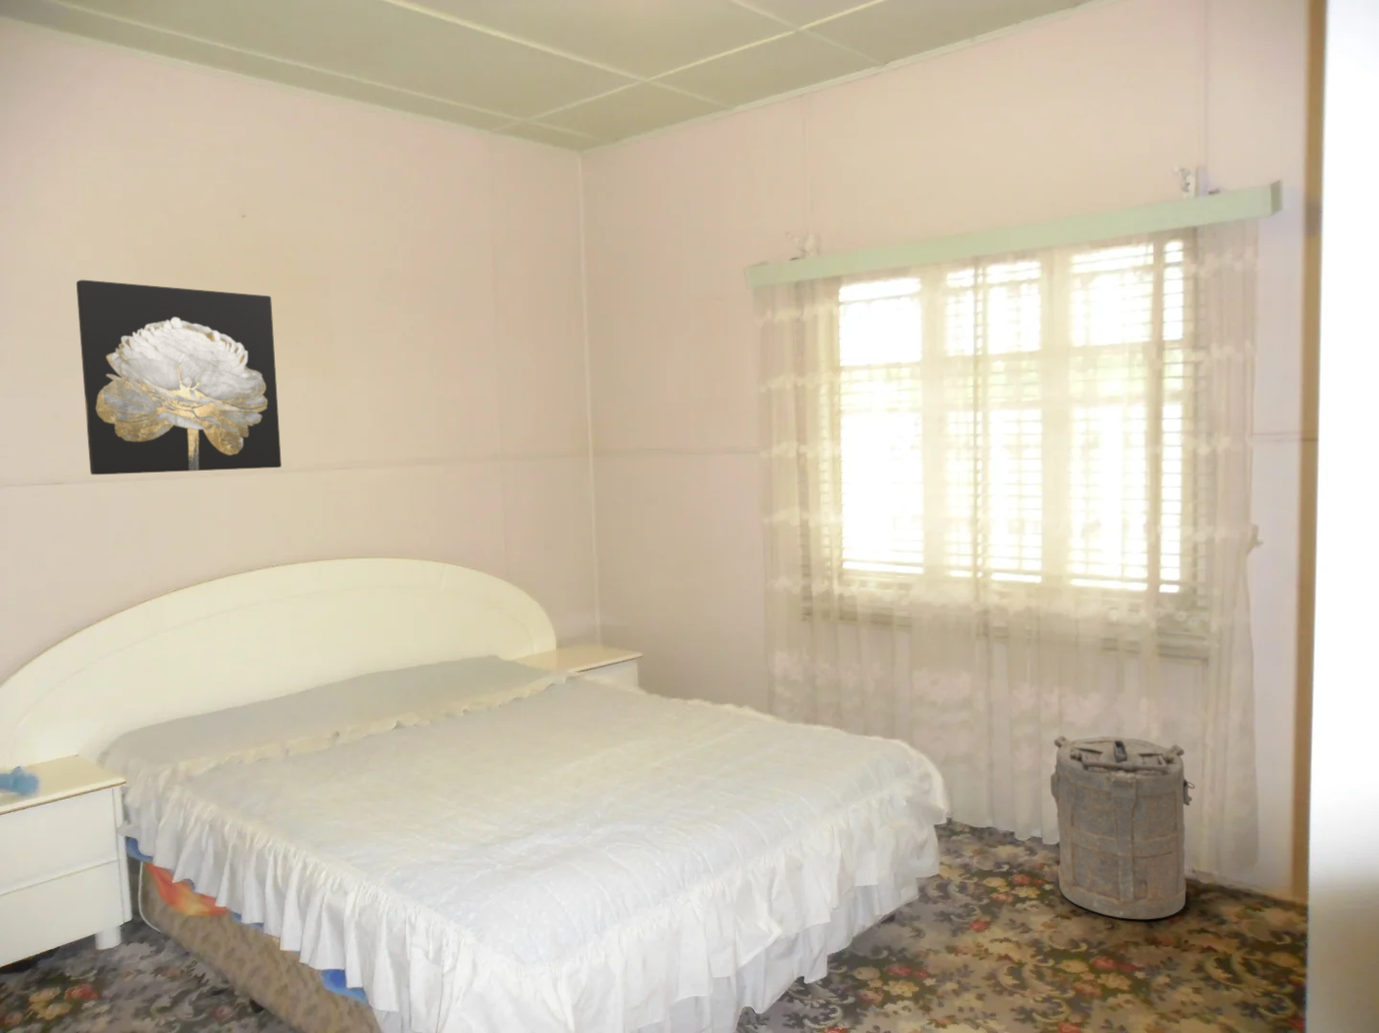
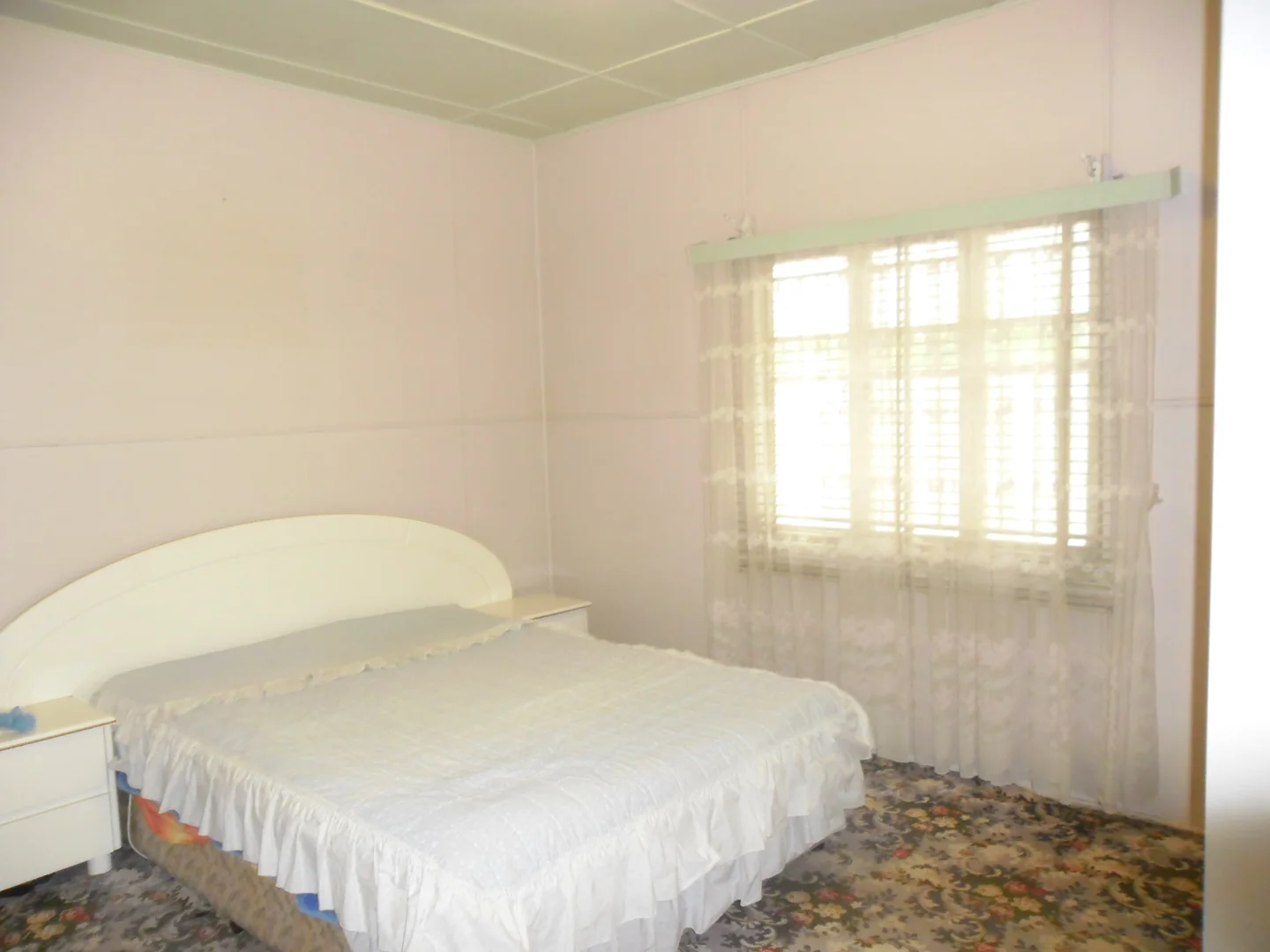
- wall art [76,279,282,475]
- laundry hamper [1050,735,1197,920]
